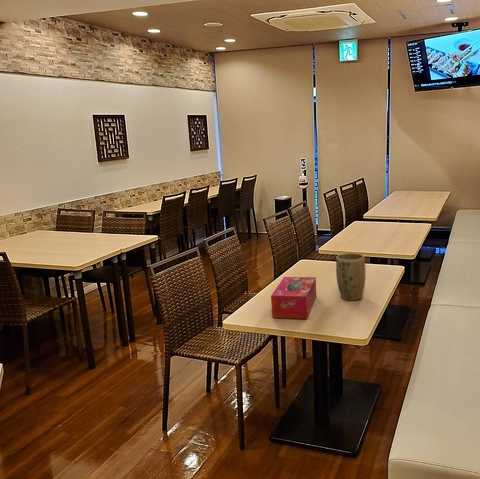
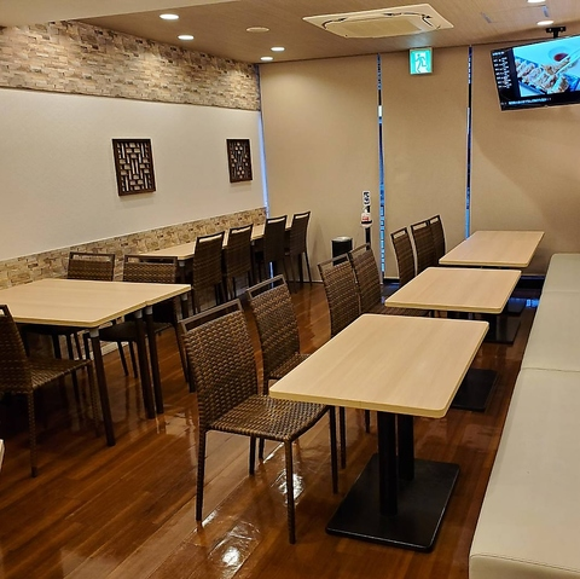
- tissue box [270,276,317,320]
- plant pot [335,252,366,301]
